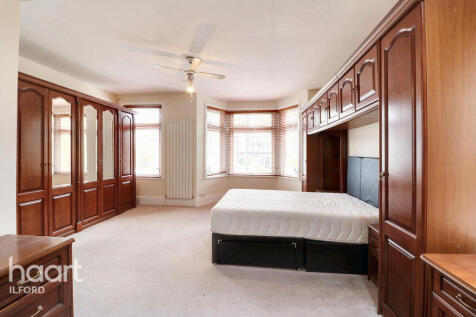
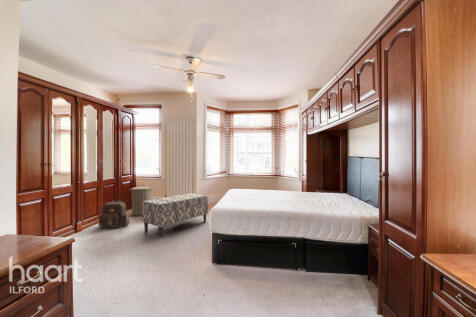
+ bench [141,192,209,238]
+ laundry hamper [129,183,153,217]
+ backpack [97,199,131,229]
